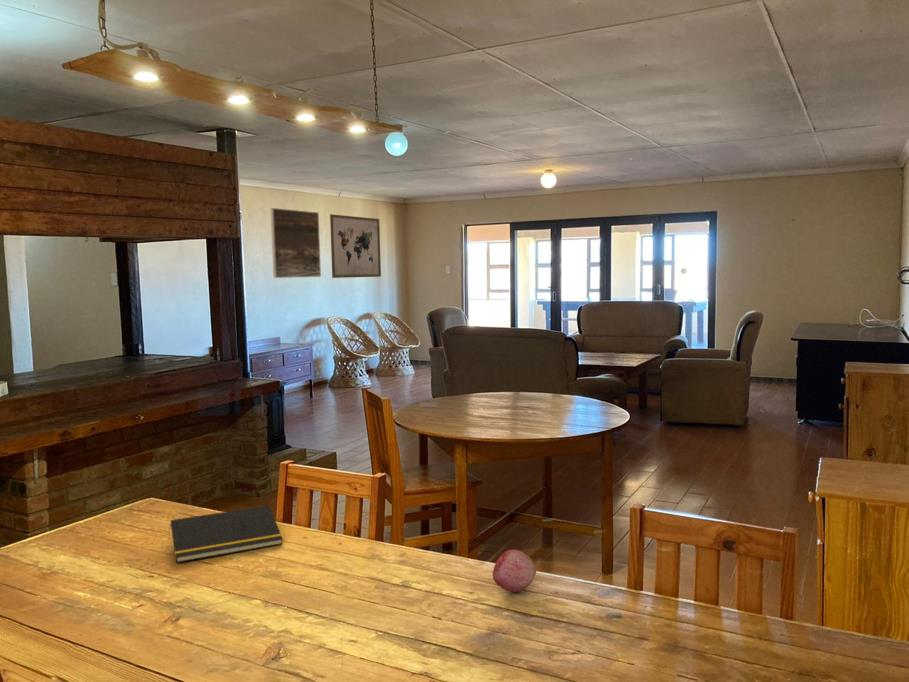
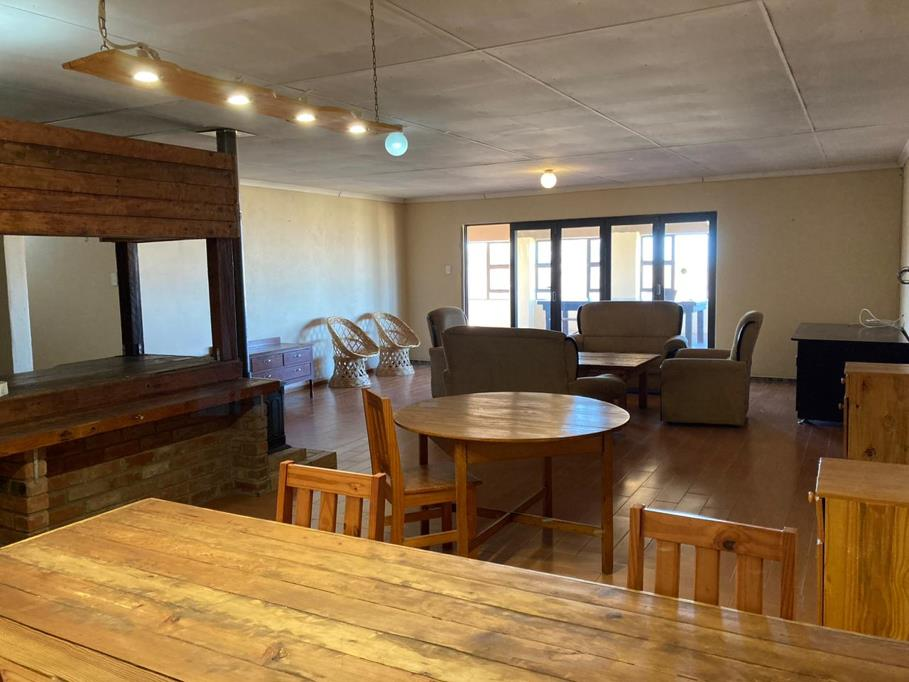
- wall art [329,213,382,279]
- fruit [492,549,537,593]
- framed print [270,207,322,279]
- notepad [168,504,284,564]
